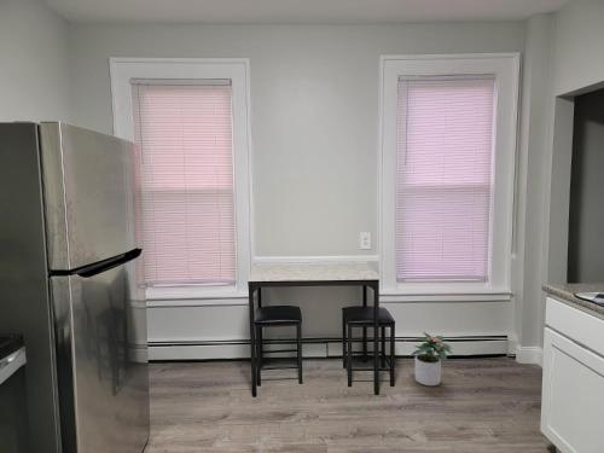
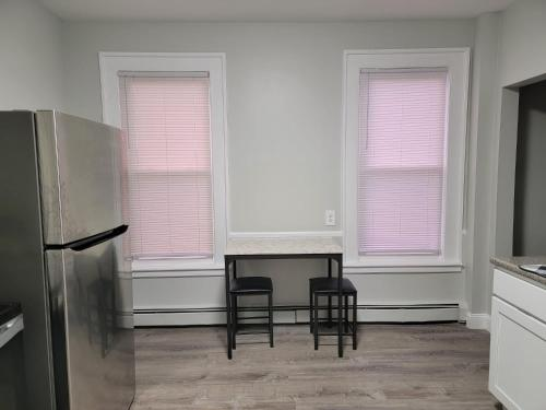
- potted plant [411,331,454,387]
